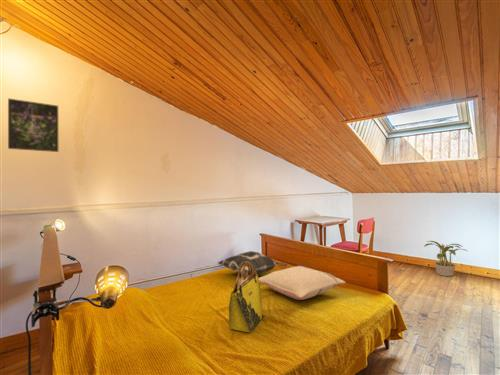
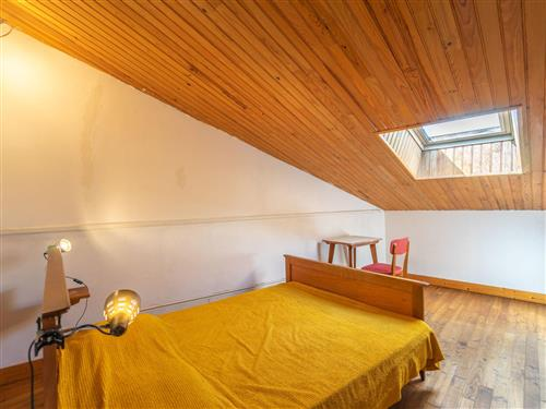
- pillow [258,265,346,301]
- tote bag [228,262,263,334]
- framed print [7,97,59,153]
- decorative pillow [217,250,289,276]
- potted plant [423,240,468,277]
